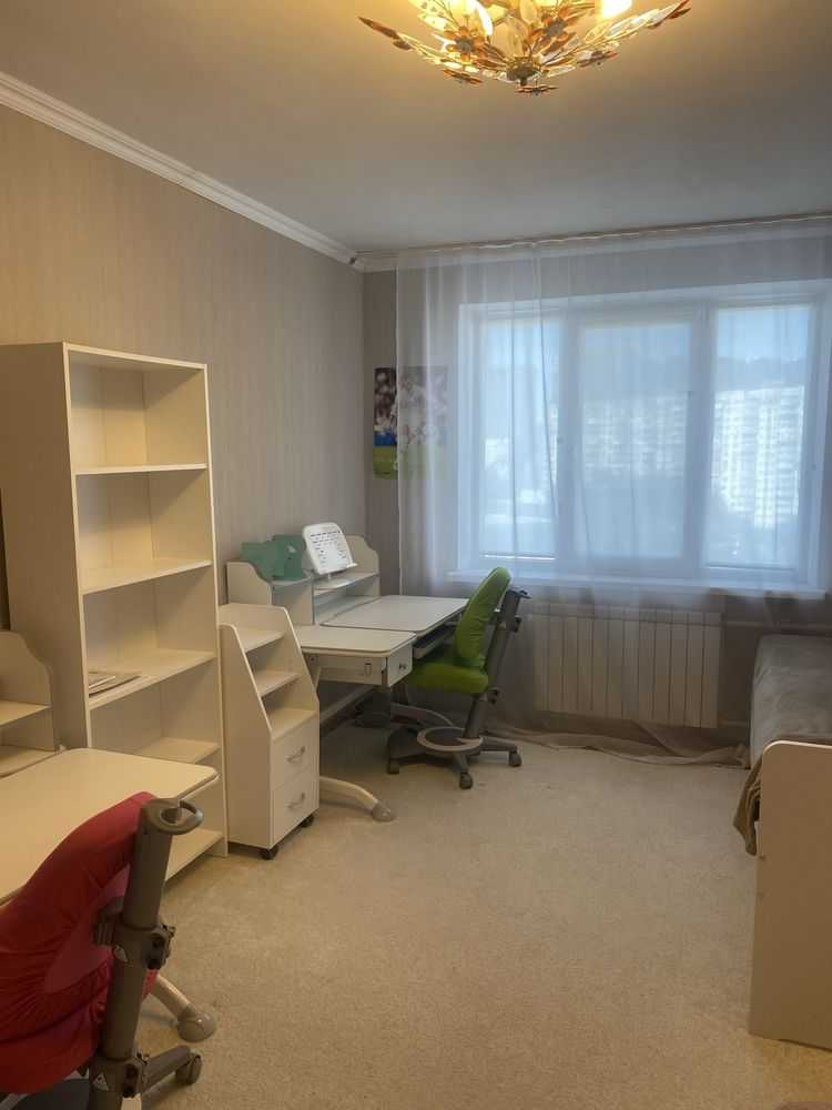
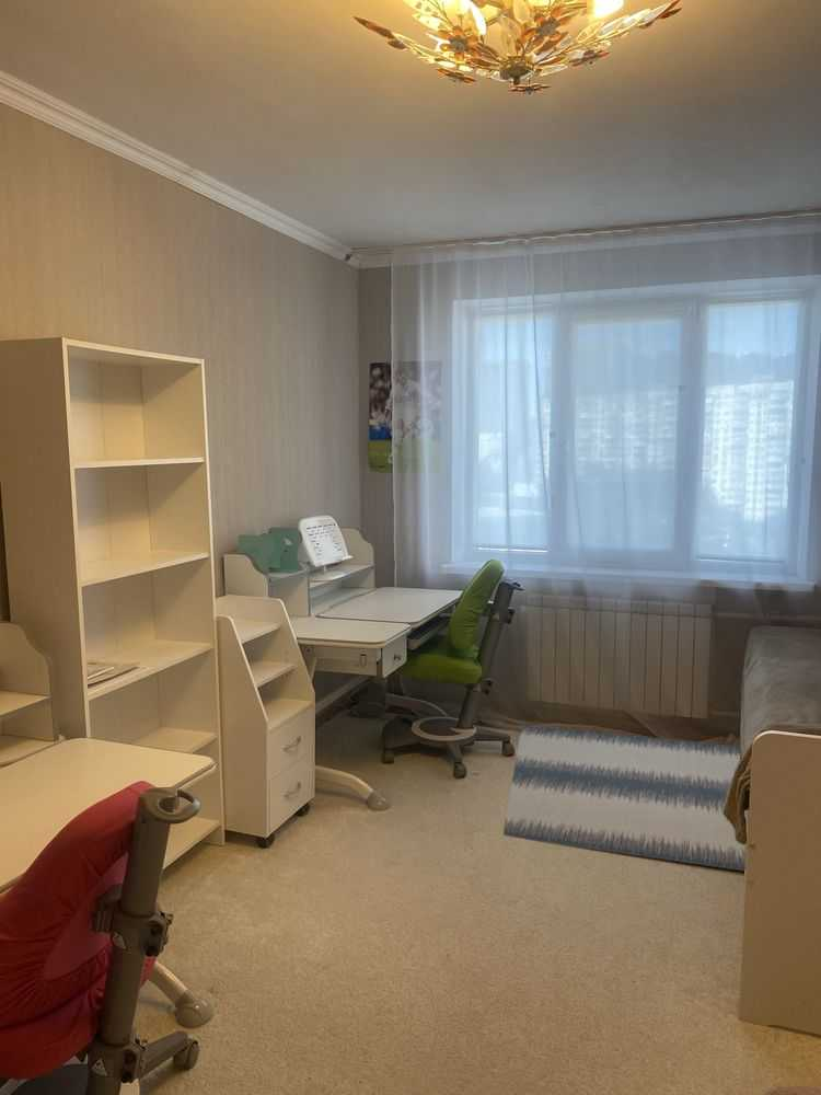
+ rug [502,724,747,873]
